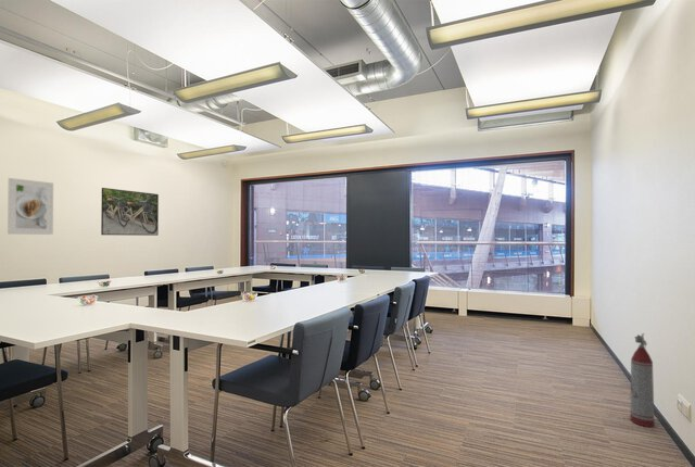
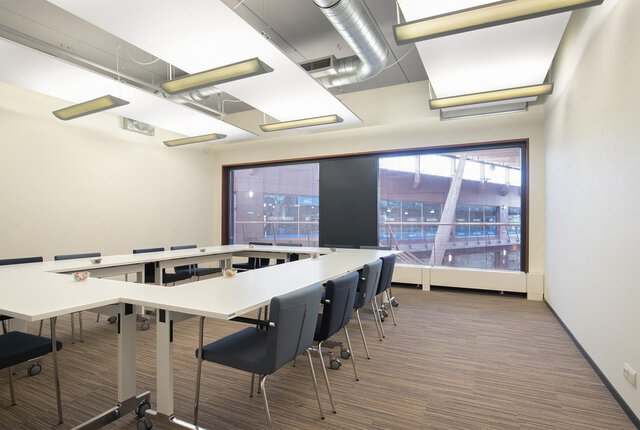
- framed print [100,187,160,237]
- fire extinguisher [630,332,655,428]
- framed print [7,177,54,236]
